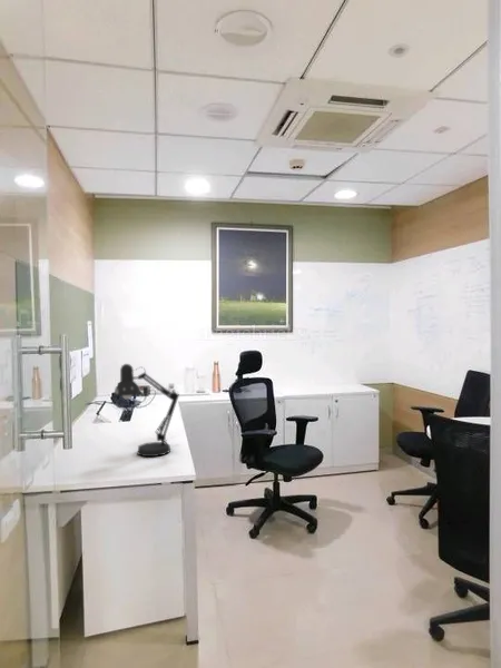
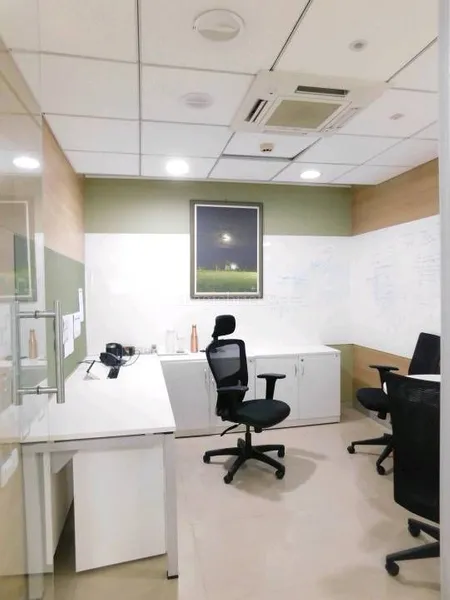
- desk lamp [112,363,180,458]
